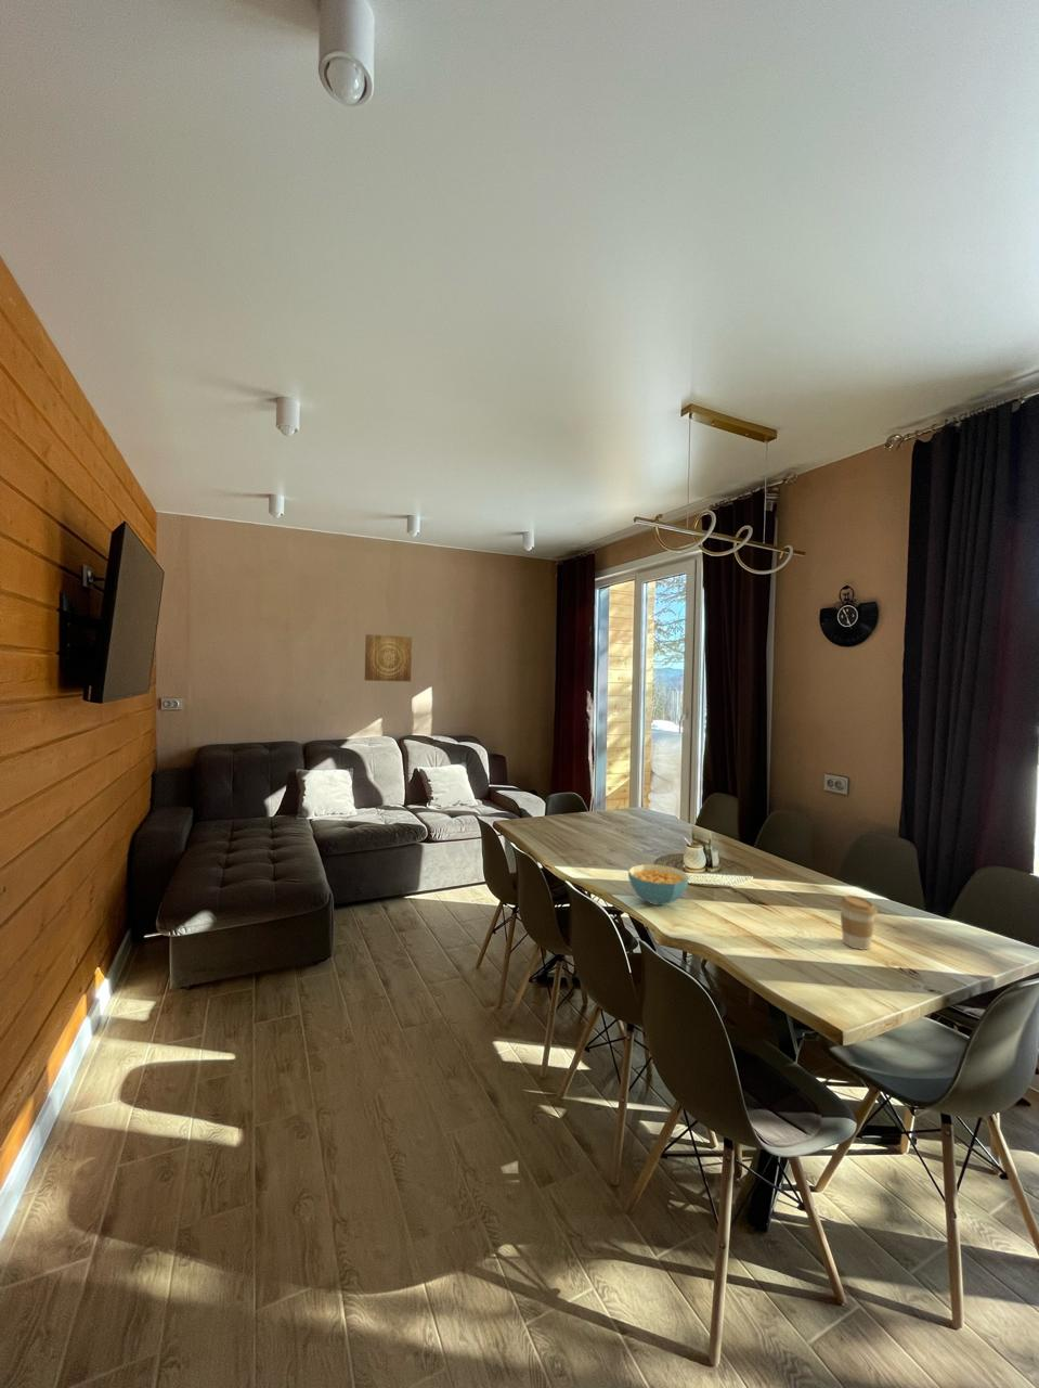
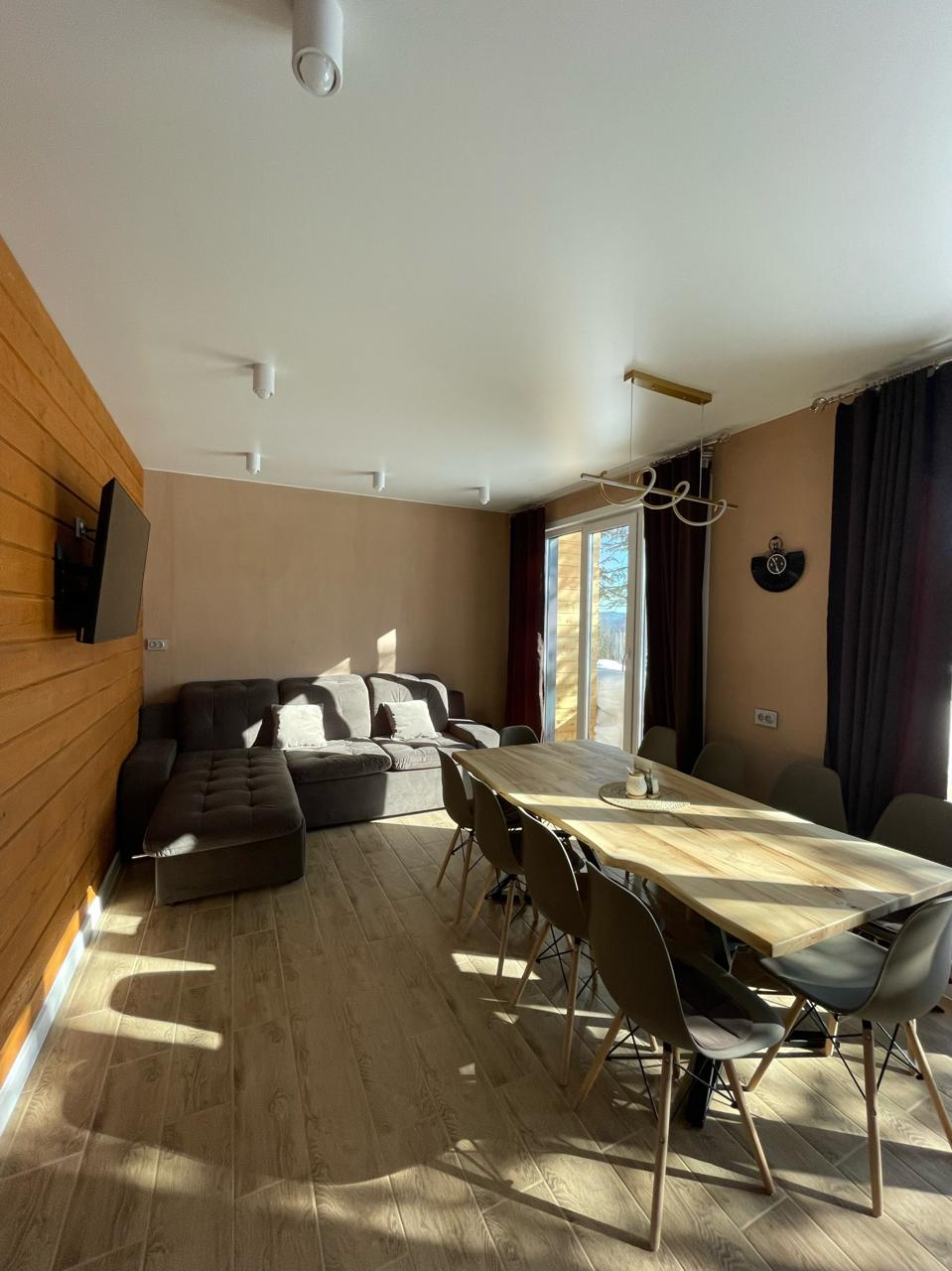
- coffee cup [838,893,879,951]
- cereal bowl [628,863,690,906]
- wall art [365,633,413,683]
